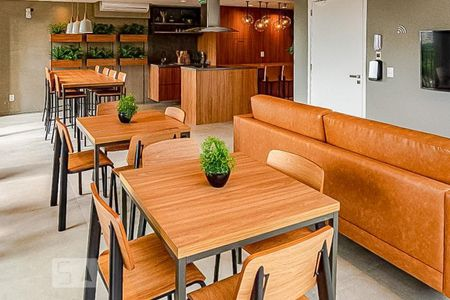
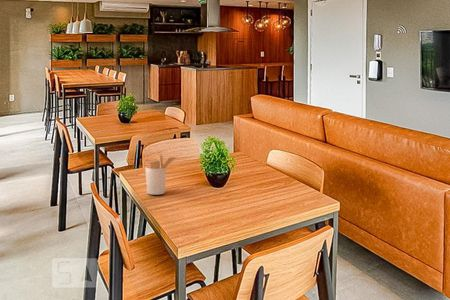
+ utensil holder [144,152,178,196]
